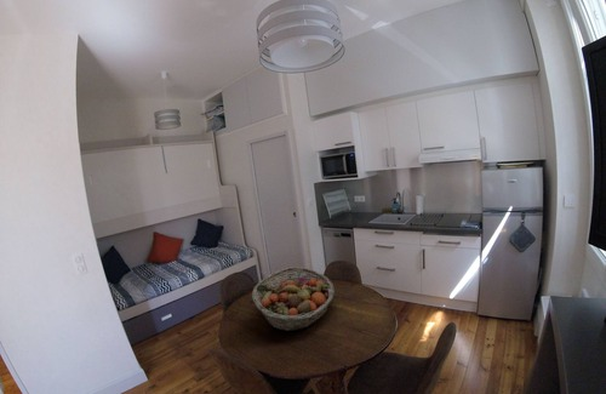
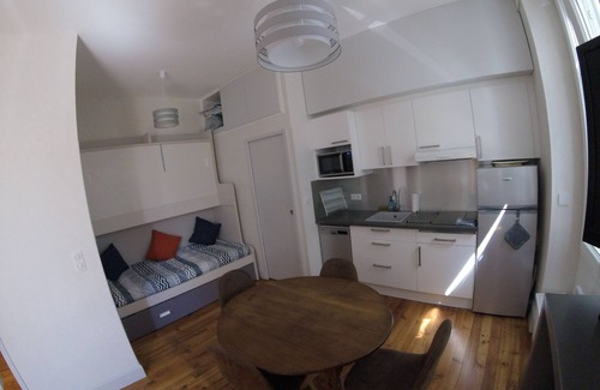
- fruit basket [251,265,336,332]
